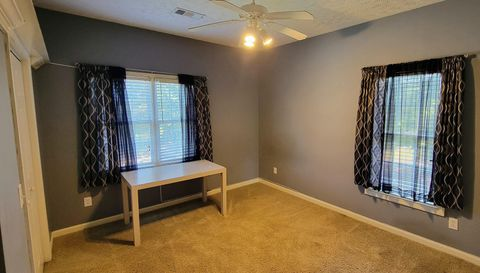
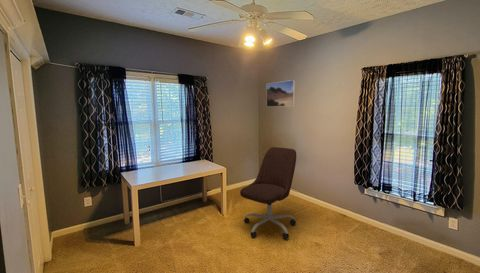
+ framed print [265,79,296,108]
+ office chair [239,146,297,240]
